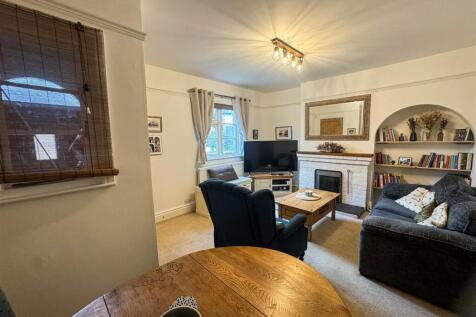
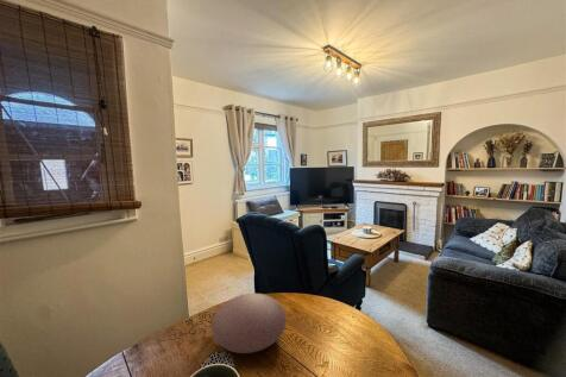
+ decorative bowl [210,293,288,354]
